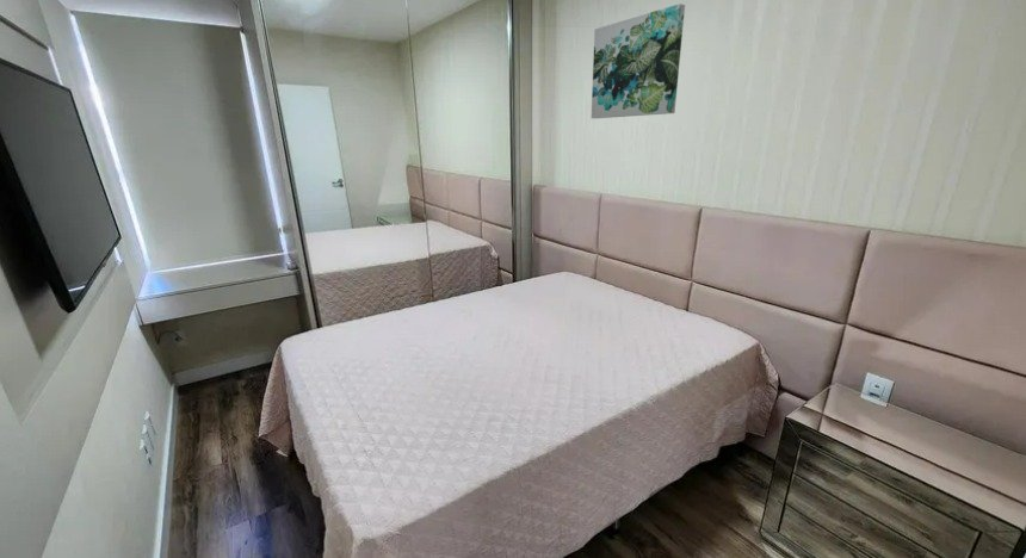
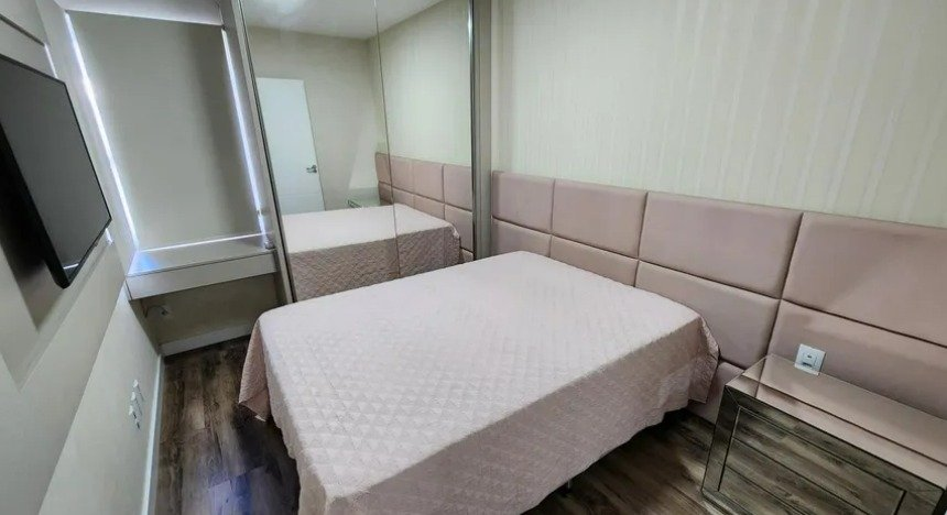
- wall art [591,2,686,119]
